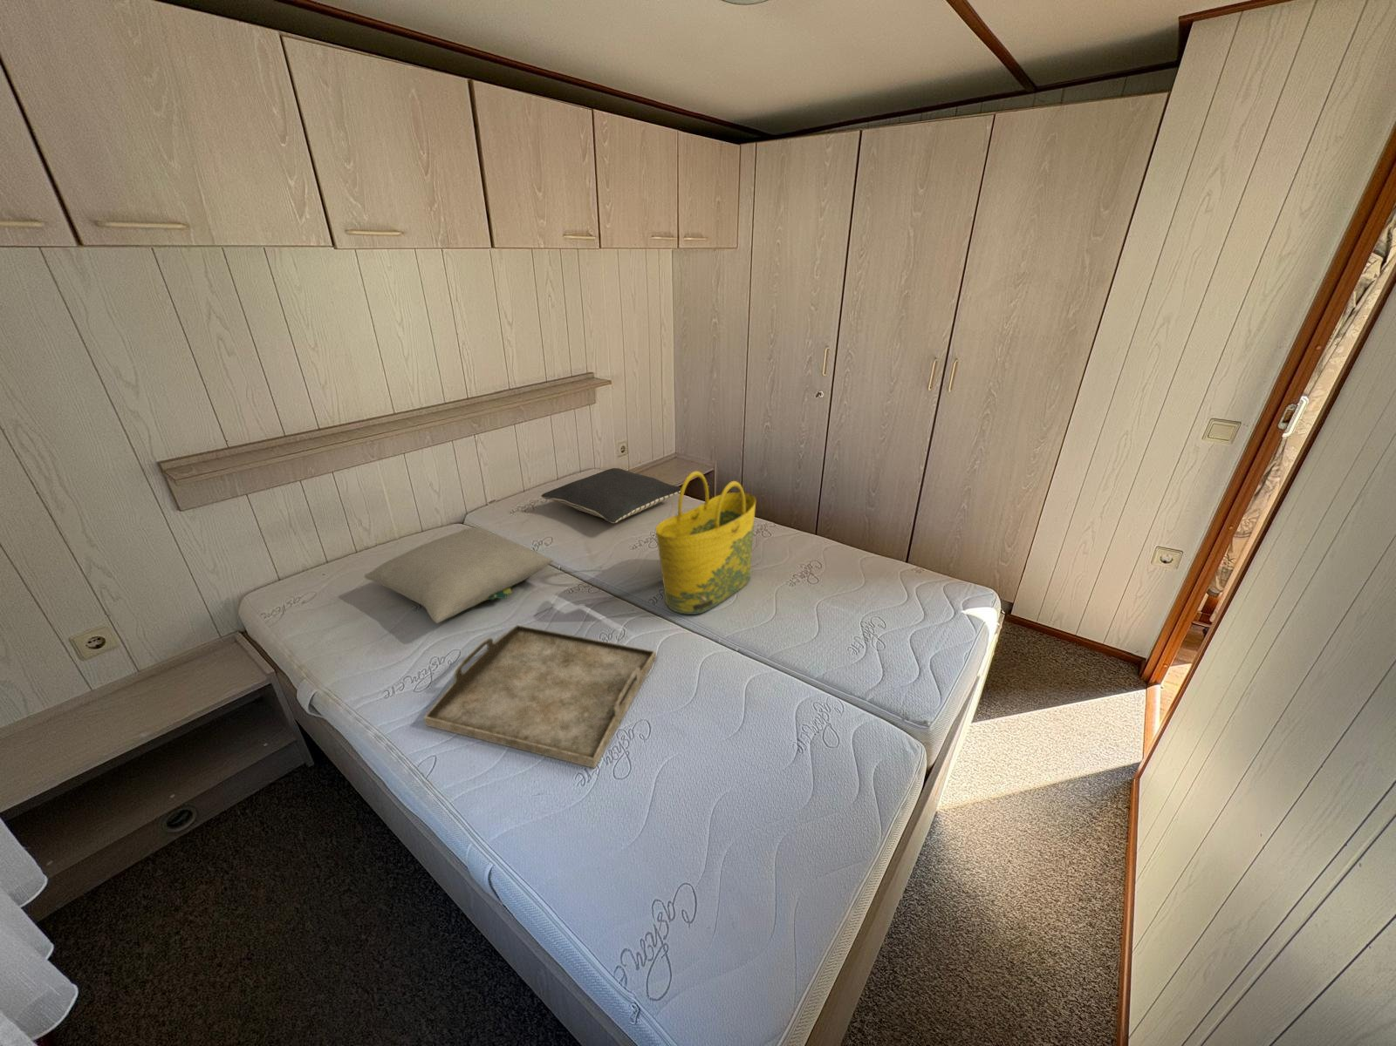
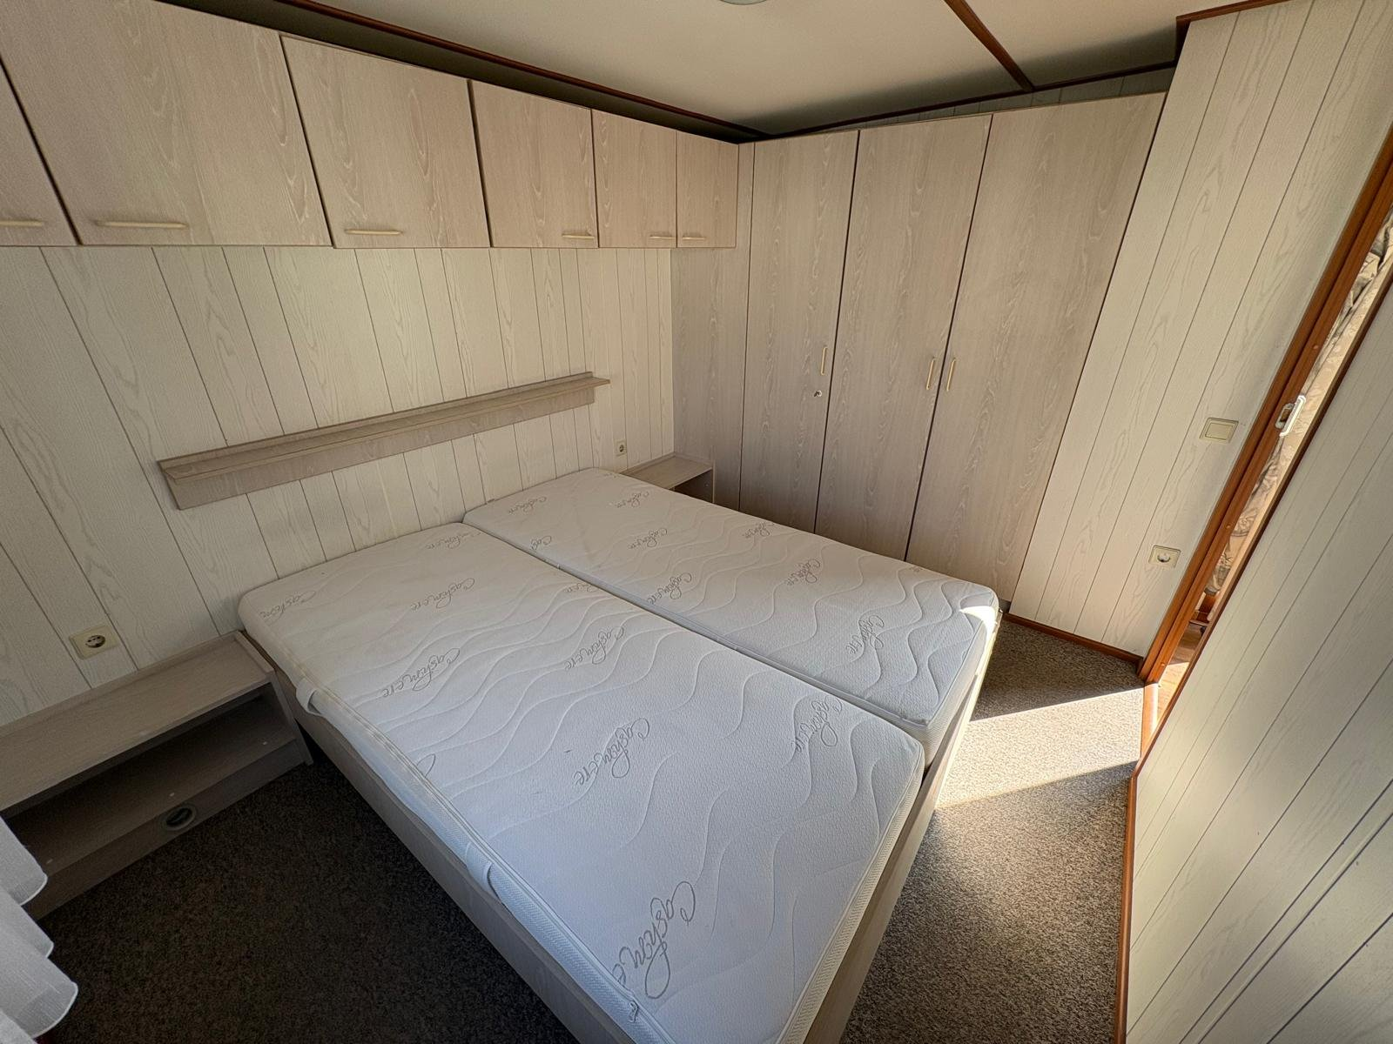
- serving tray [423,624,657,770]
- pillow [540,467,682,524]
- tote bag [655,470,756,615]
- pillow [363,526,554,624]
